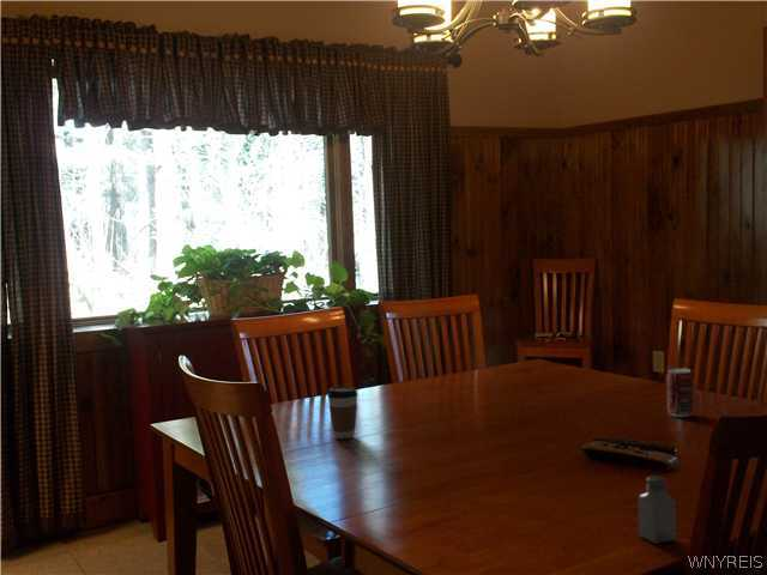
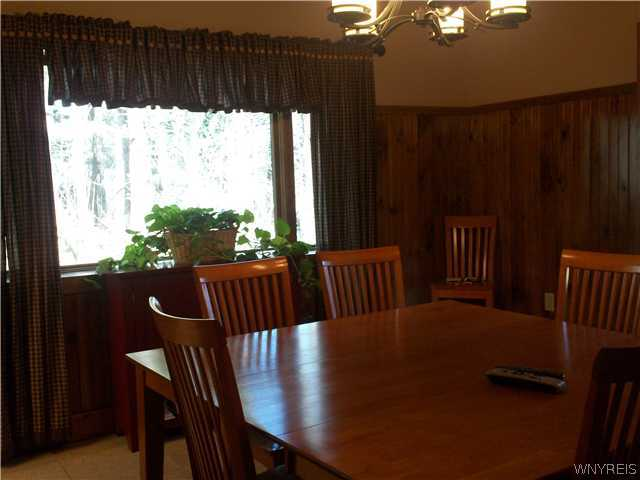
- saltshaker [638,474,677,545]
- beverage can [665,367,694,418]
- coffee cup [326,386,358,440]
